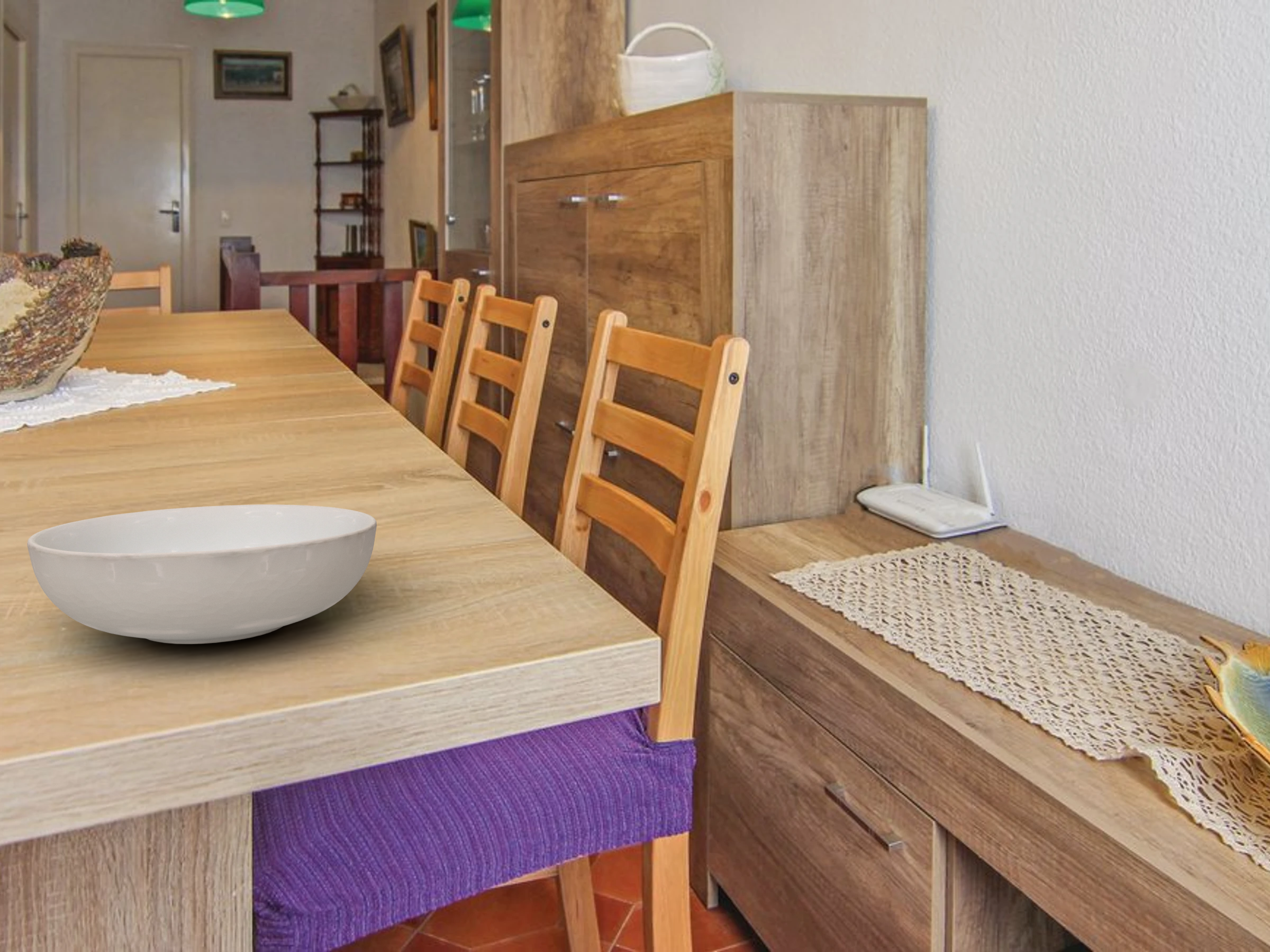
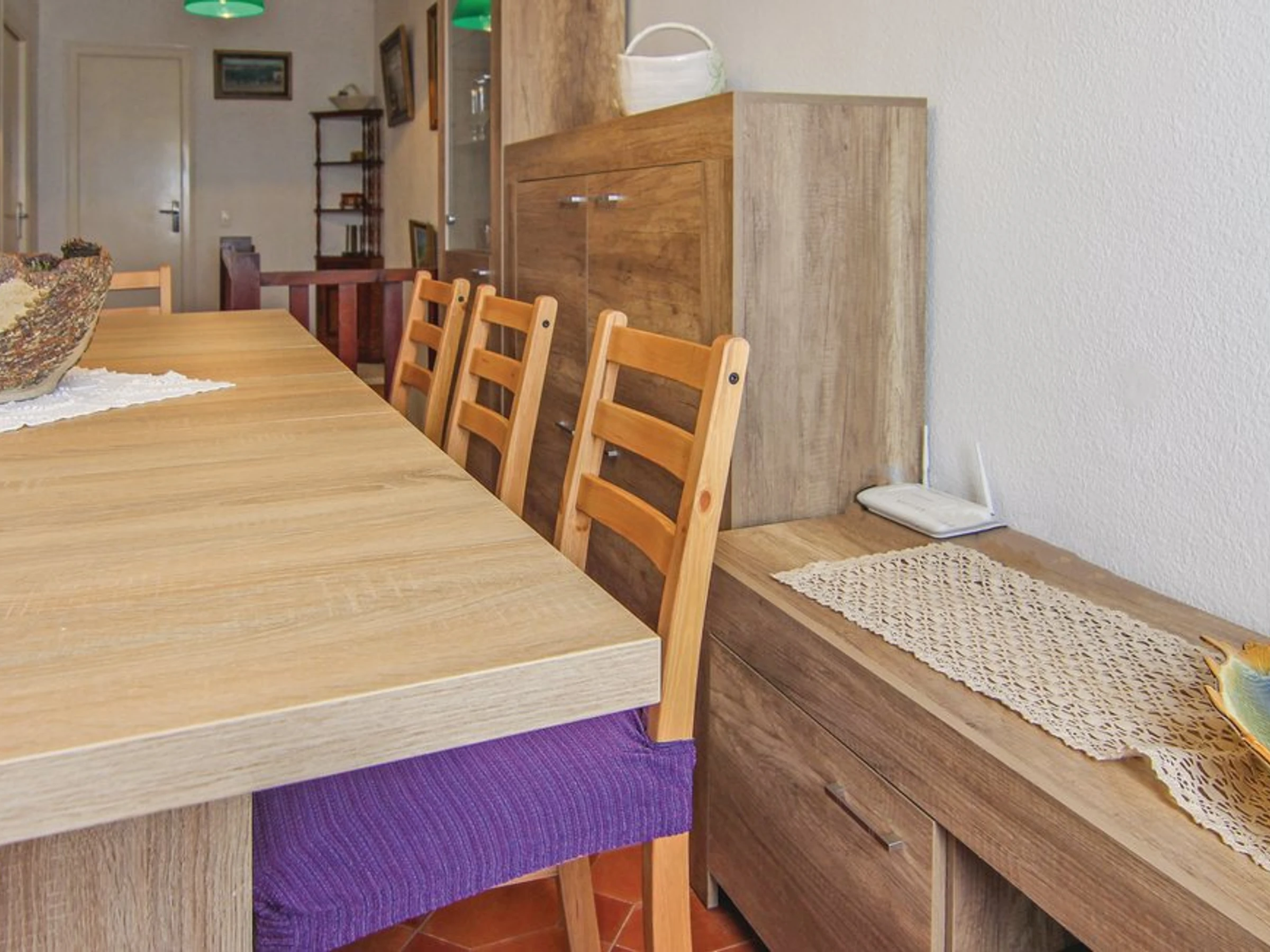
- serving bowl [27,504,377,645]
